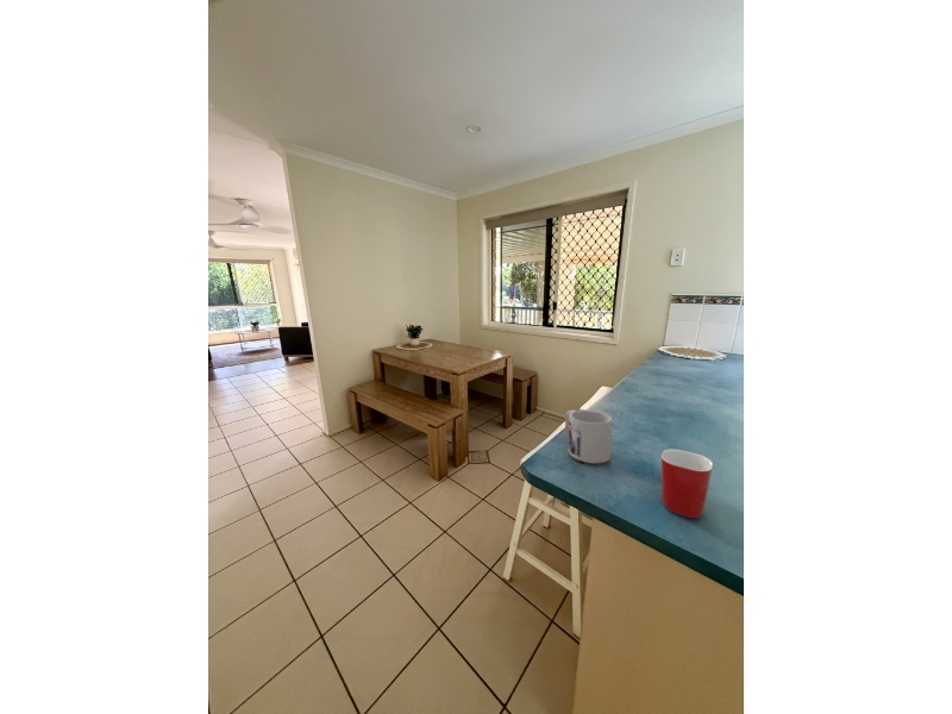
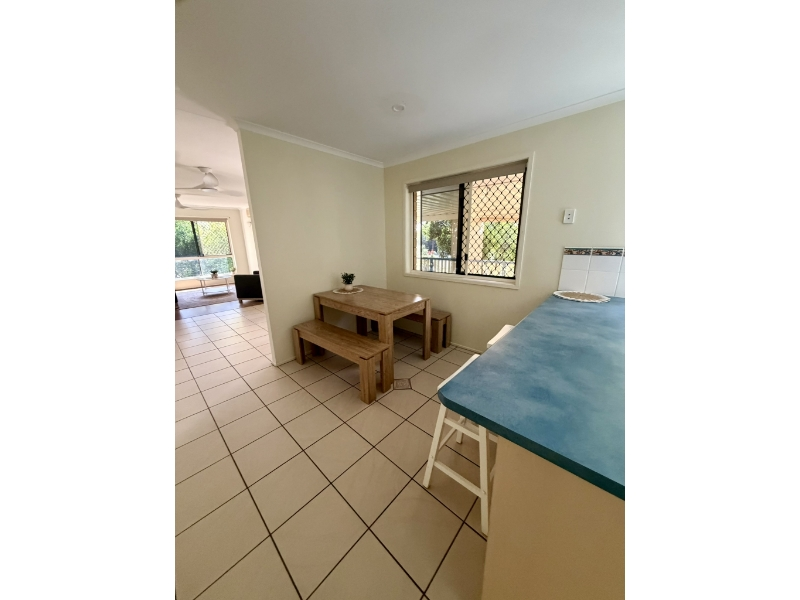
- mug [564,409,613,464]
- mug [660,449,714,519]
